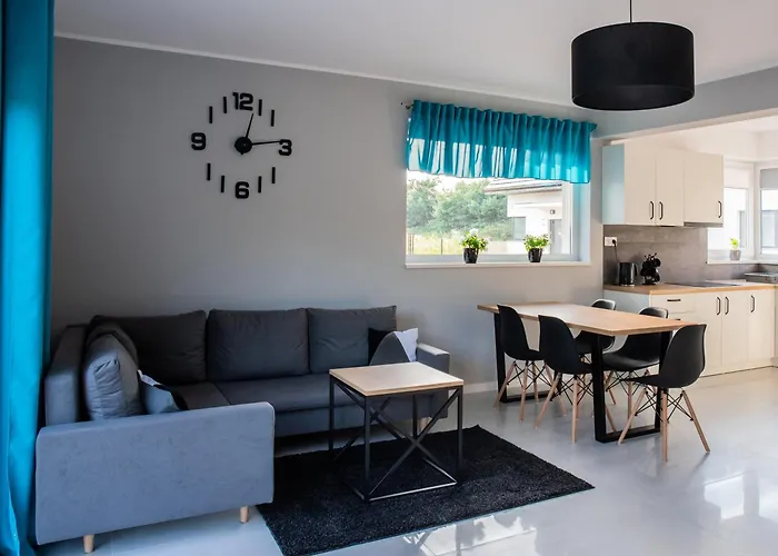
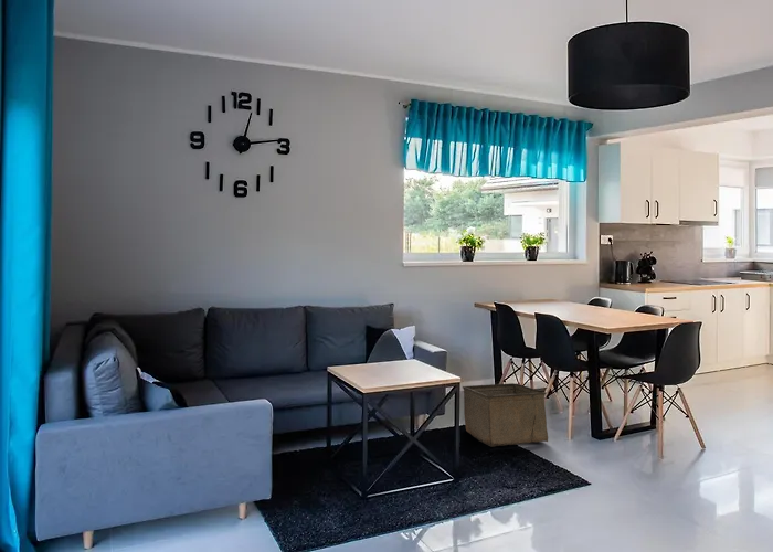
+ storage bin [462,382,549,447]
